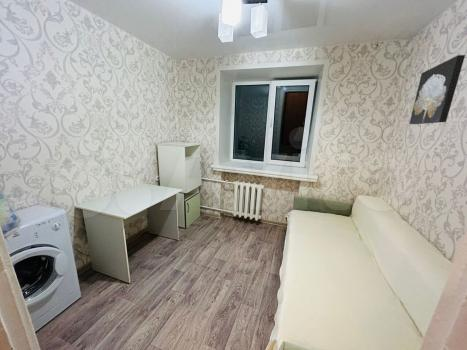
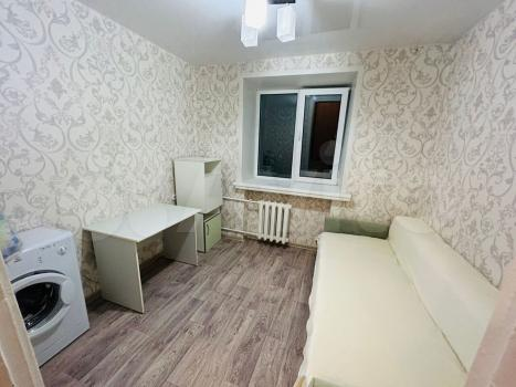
- wall art [409,54,466,125]
